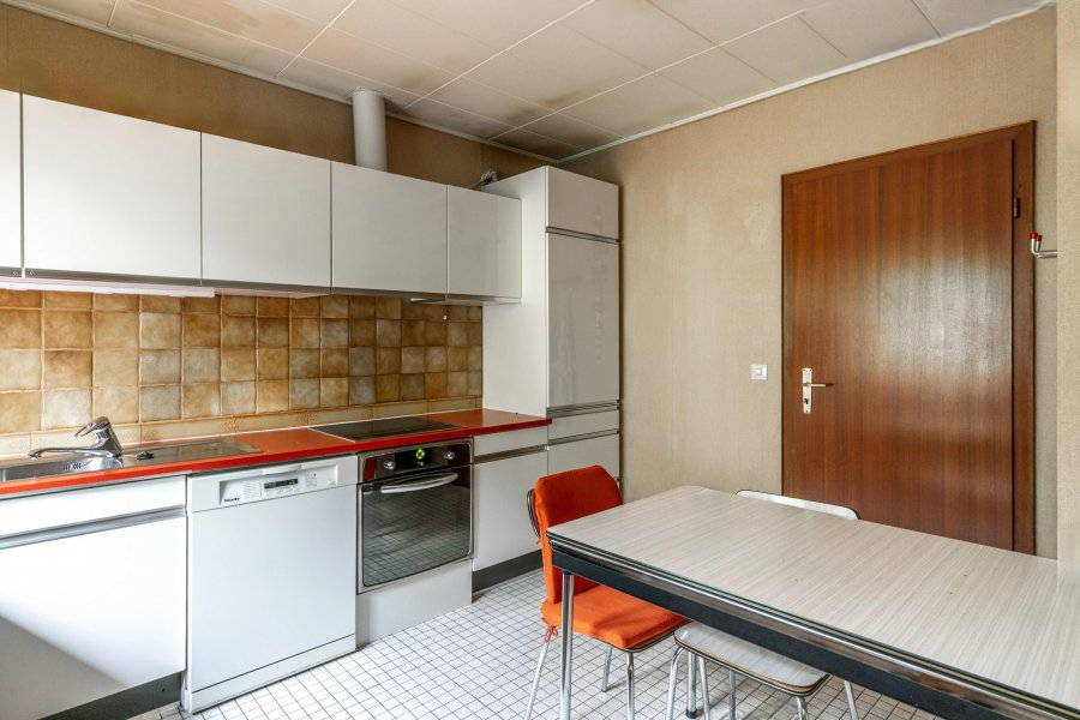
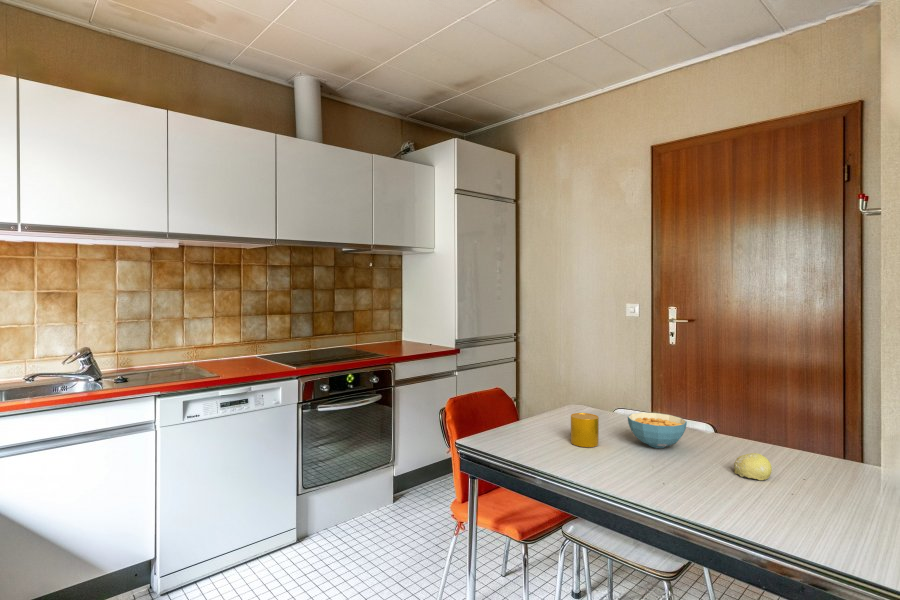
+ cup [570,412,600,448]
+ fruit [733,452,773,481]
+ cereal bowl [627,412,688,449]
